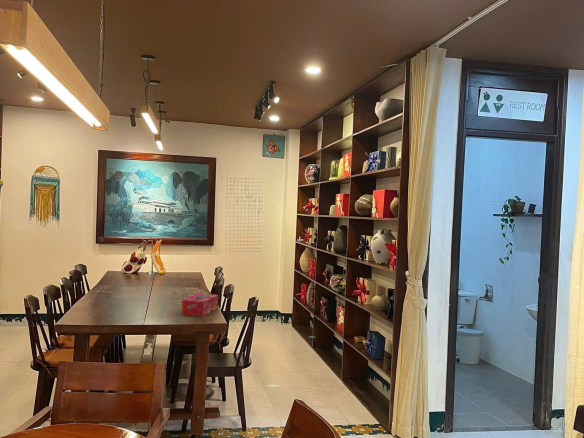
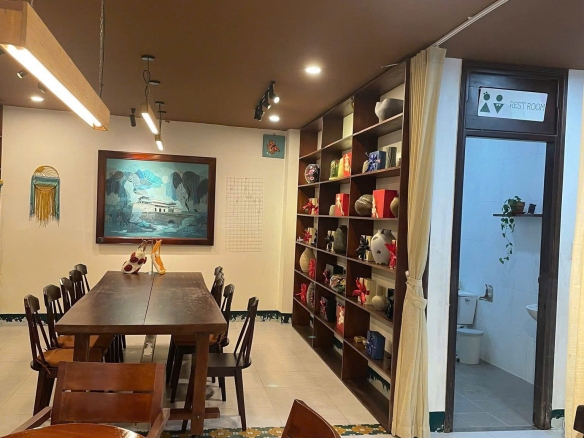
- tissue box [181,292,220,318]
